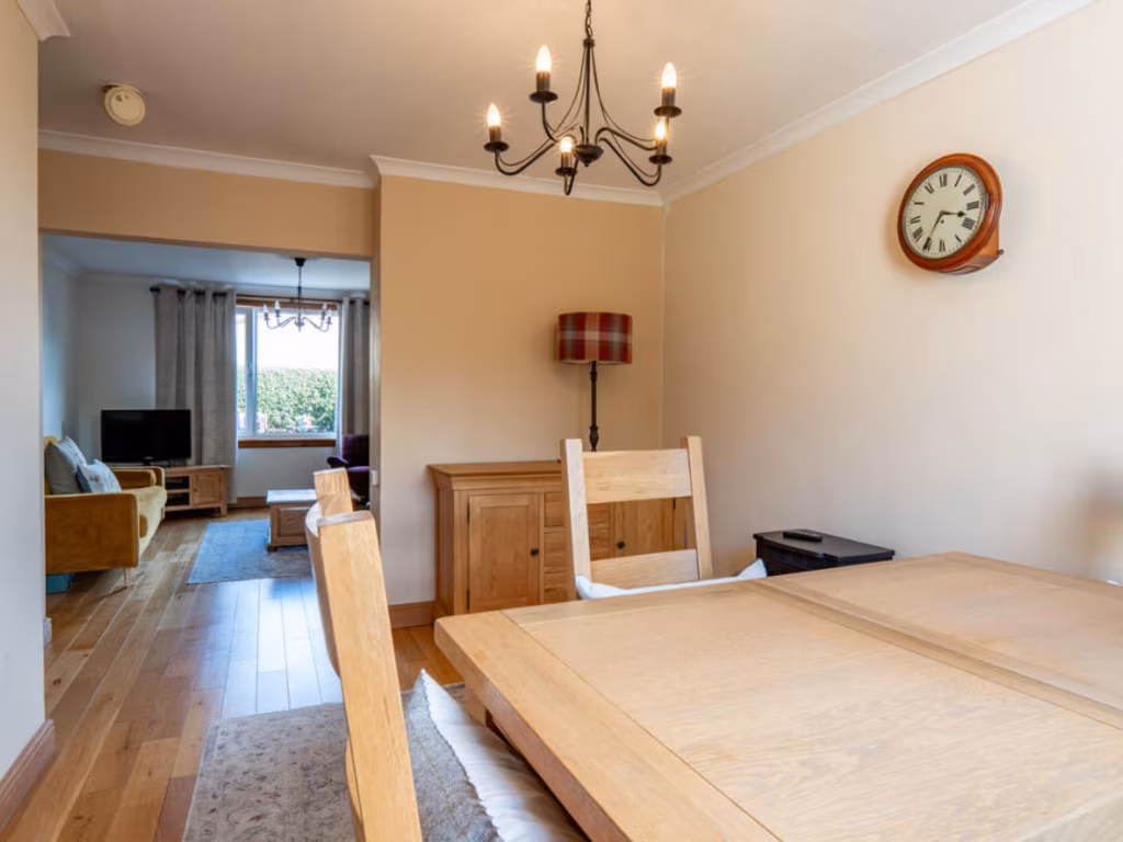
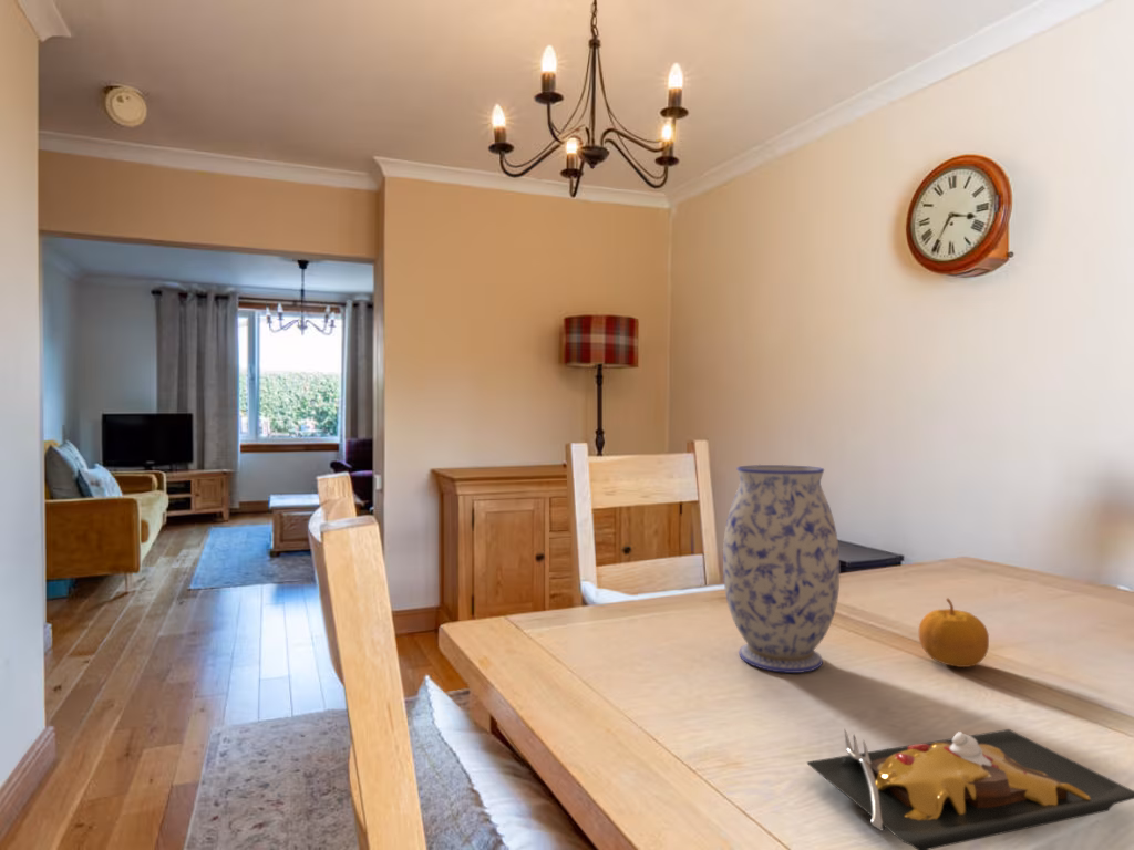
+ plate [806,728,1134,850]
+ vase [722,464,841,674]
+ fruit [918,597,990,668]
